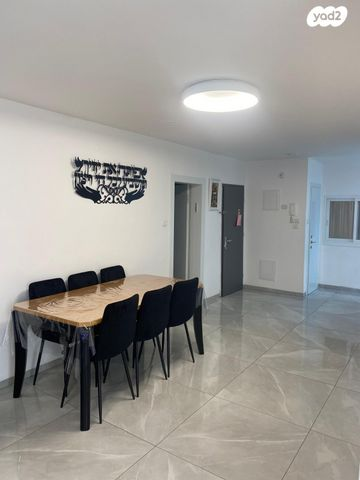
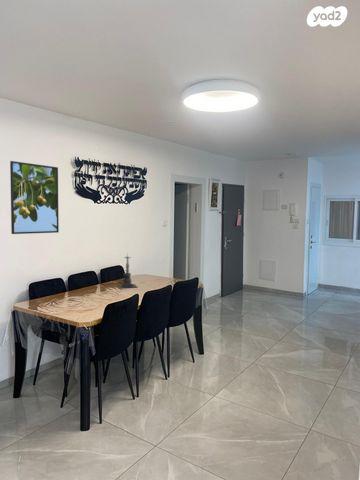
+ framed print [9,160,60,235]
+ candle holder [117,251,138,289]
